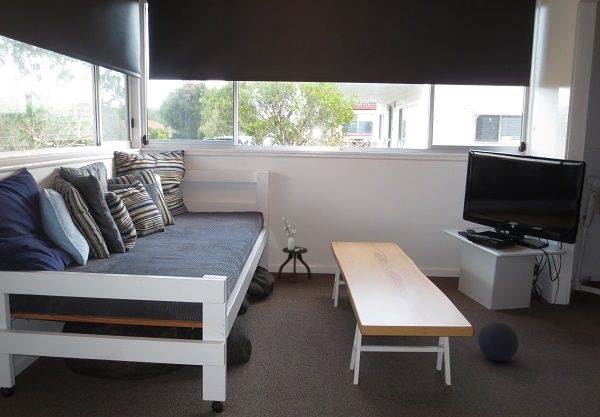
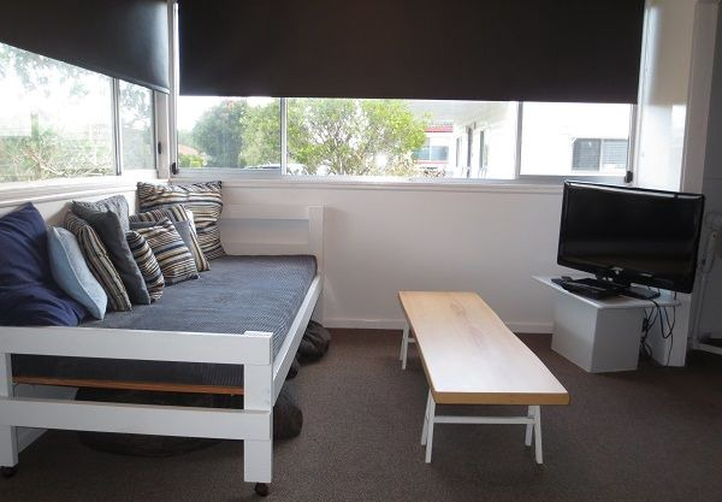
- ball [477,321,520,362]
- side table [277,216,312,284]
